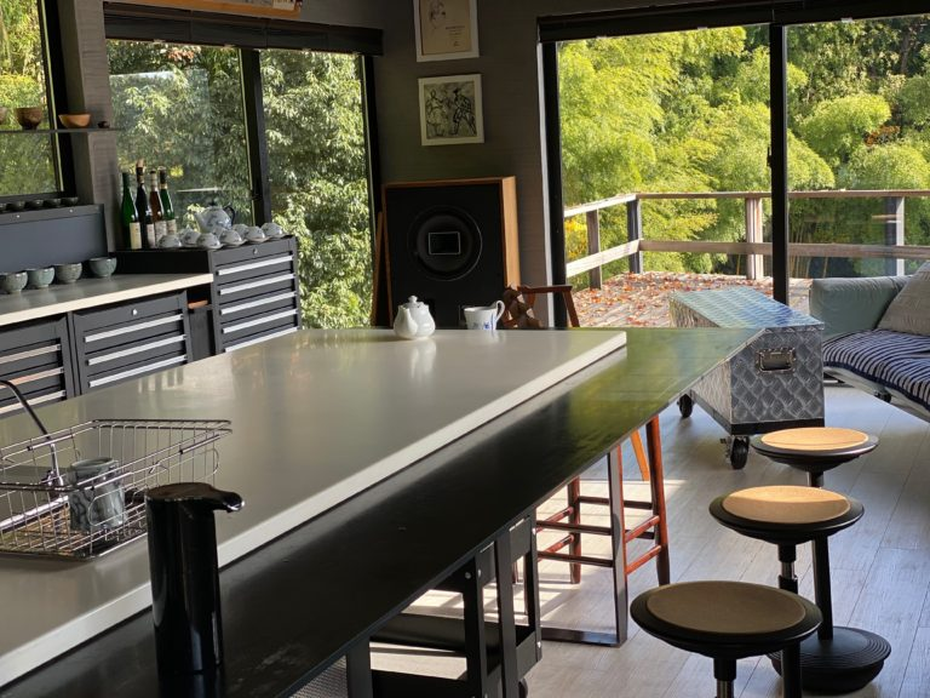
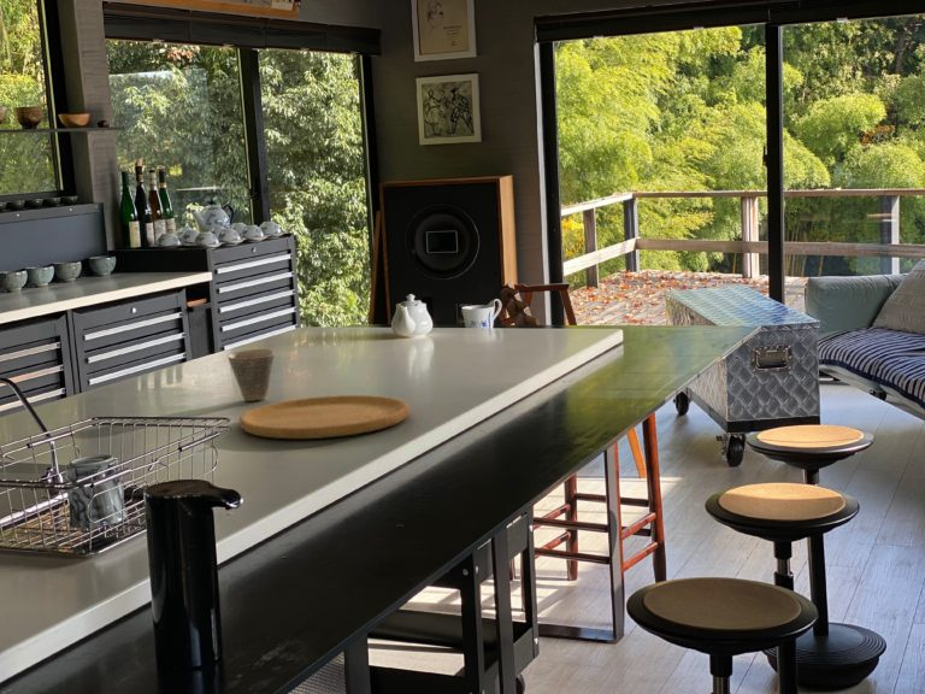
+ cup [226,348,276,402]
+ cutting board [238,394,411,440]
